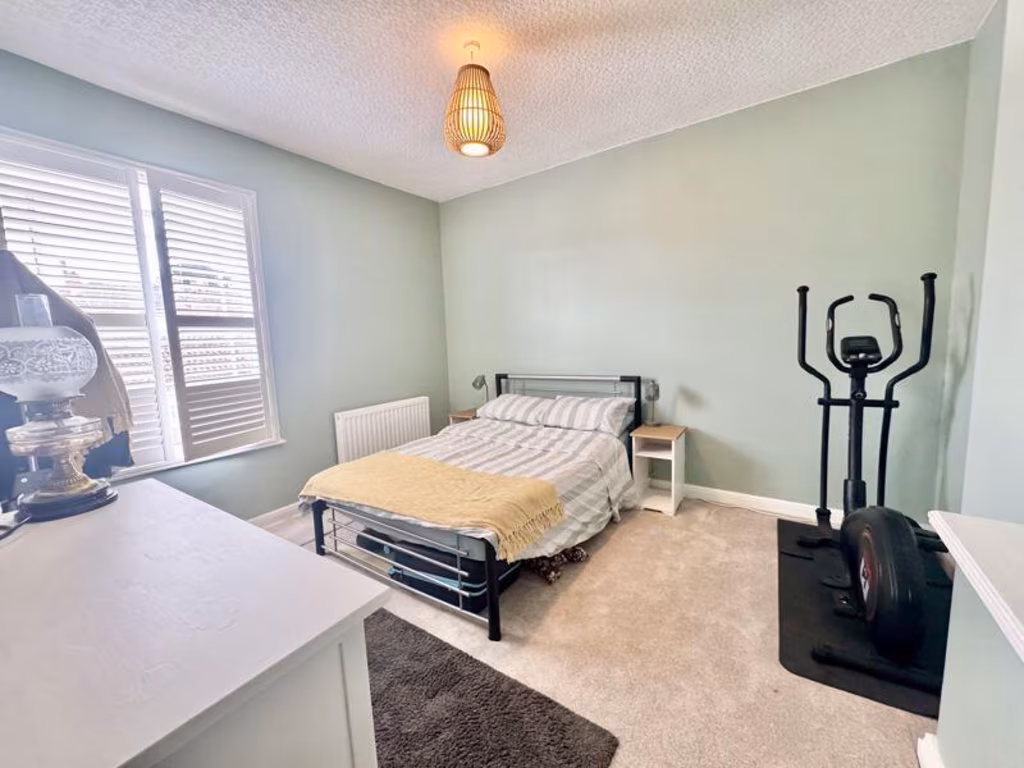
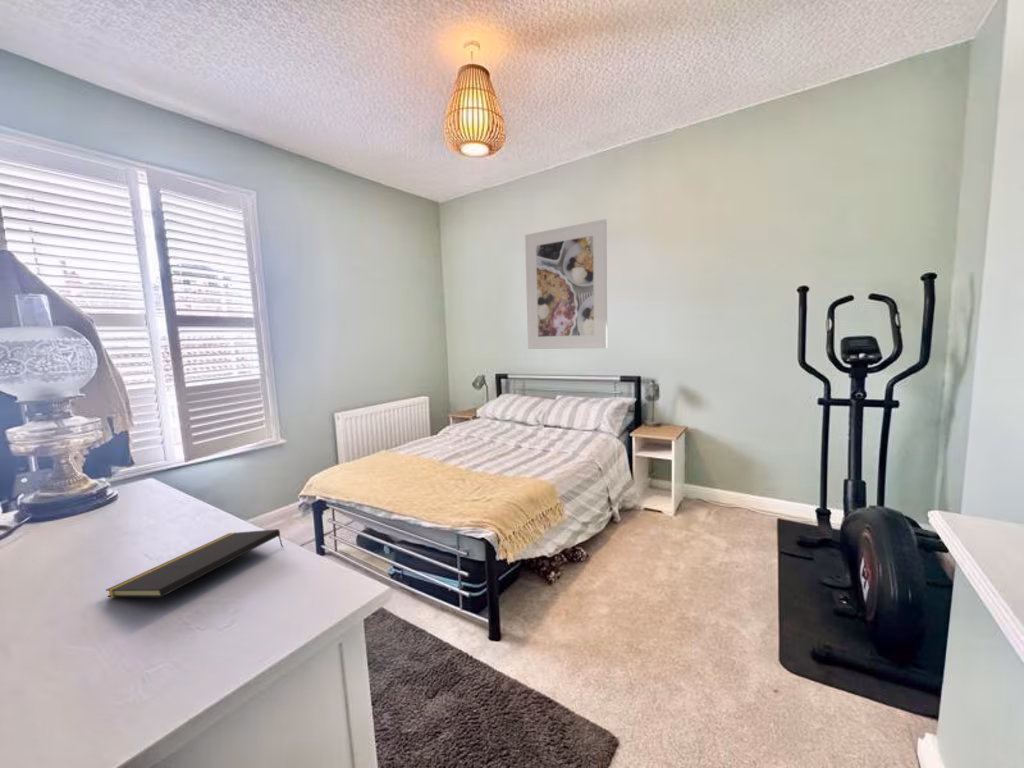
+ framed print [524,218,608,350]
+ notepad [105,528,284,599]
